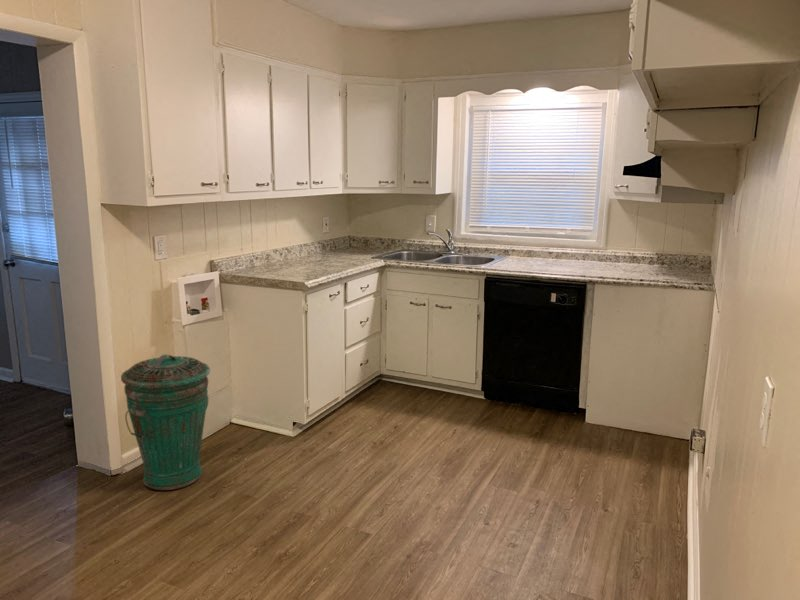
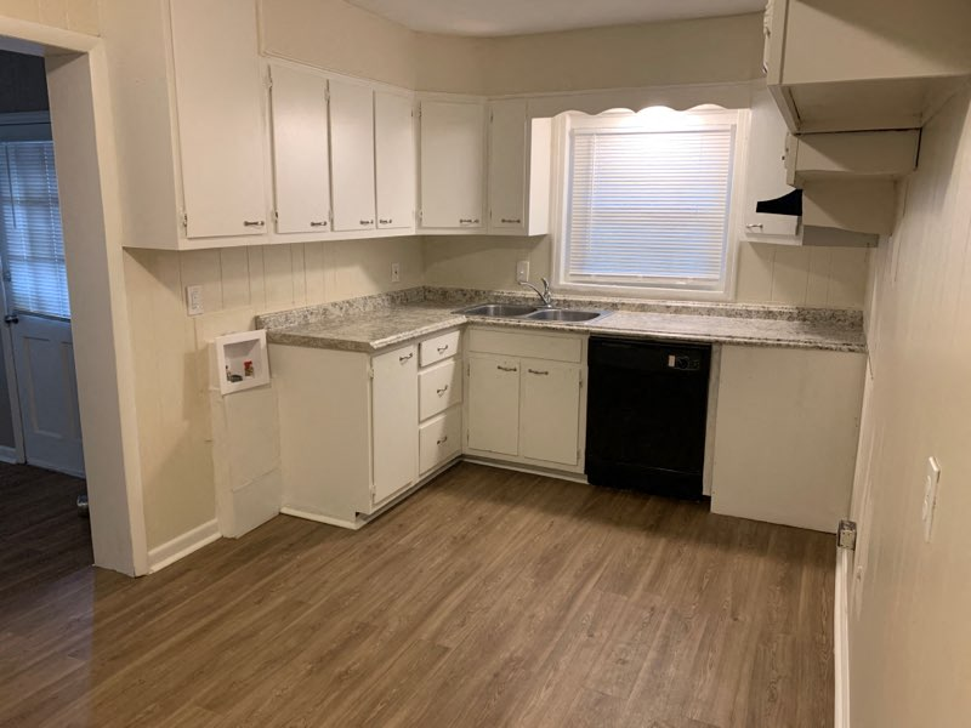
- trash can [120,353,211,491]
